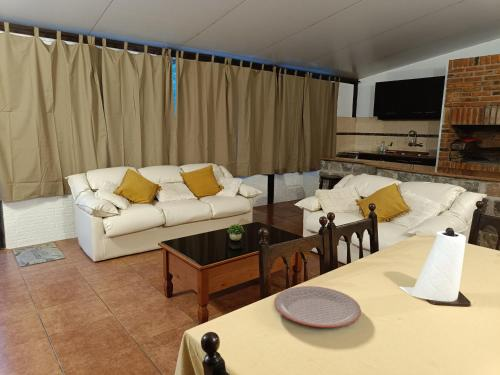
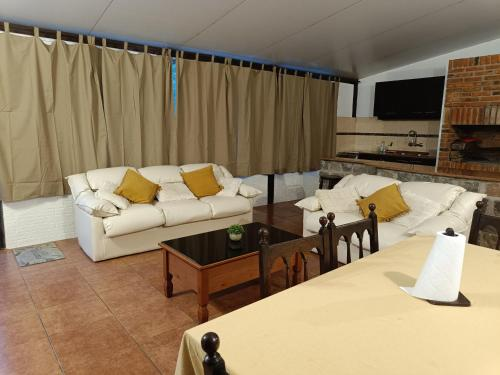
- plate [273,285,362,328]
